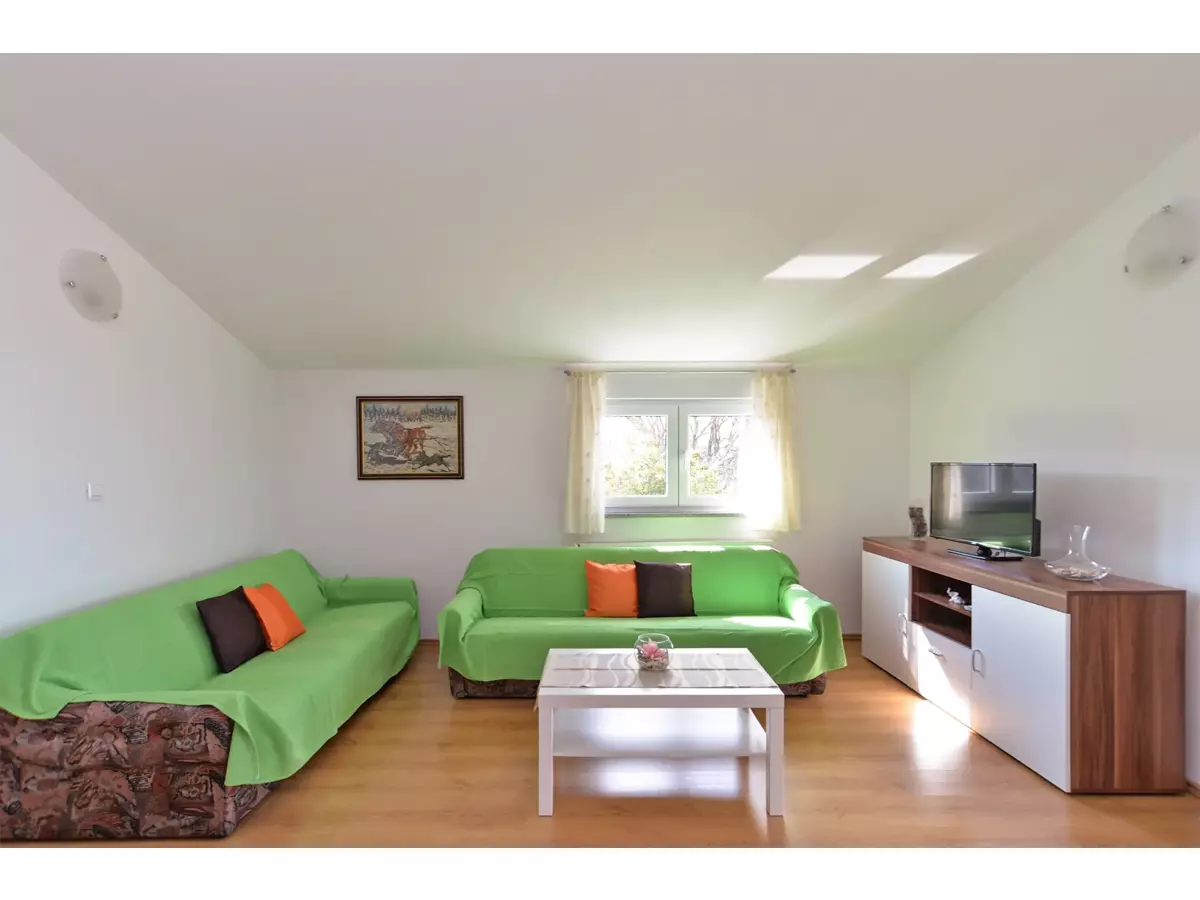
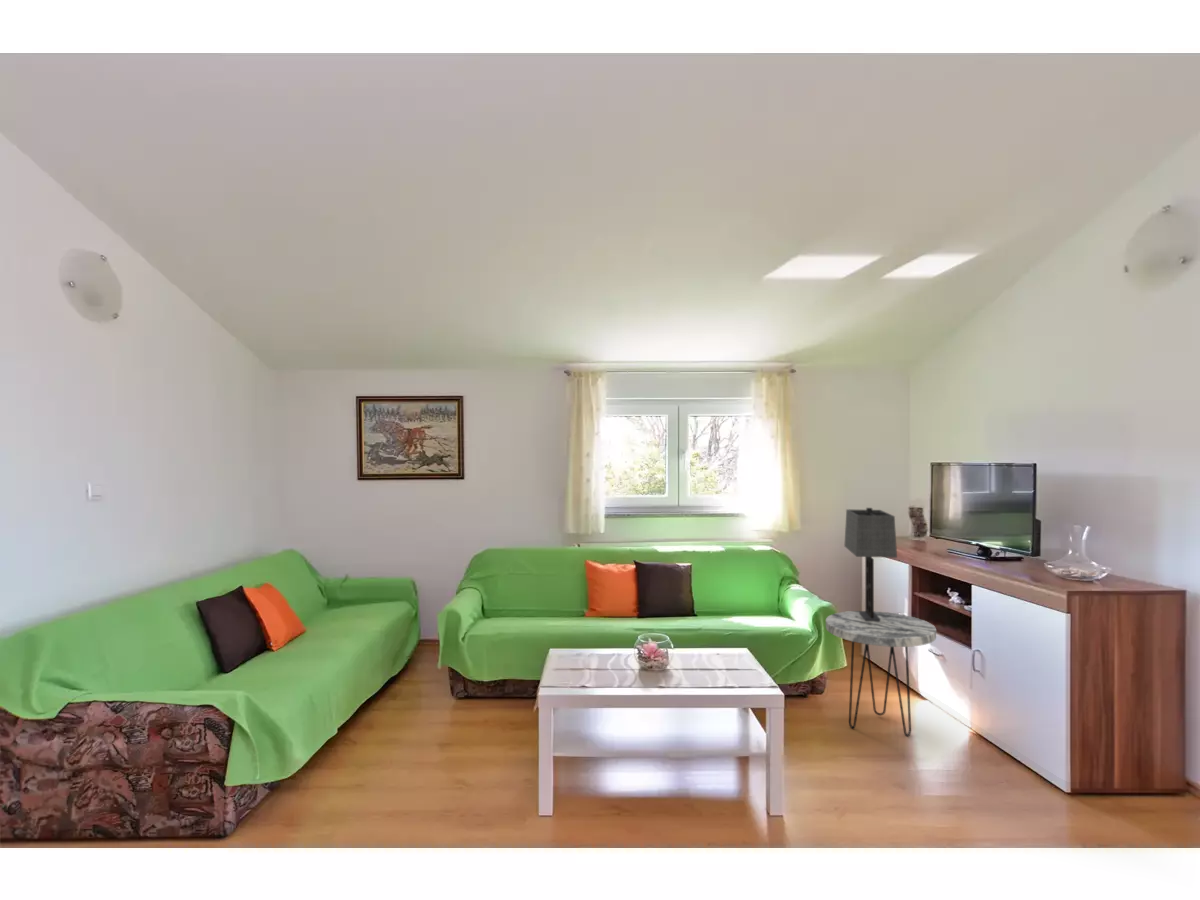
+ table lamp [843,507,898,622]
+ side table [825,610,937,737]
